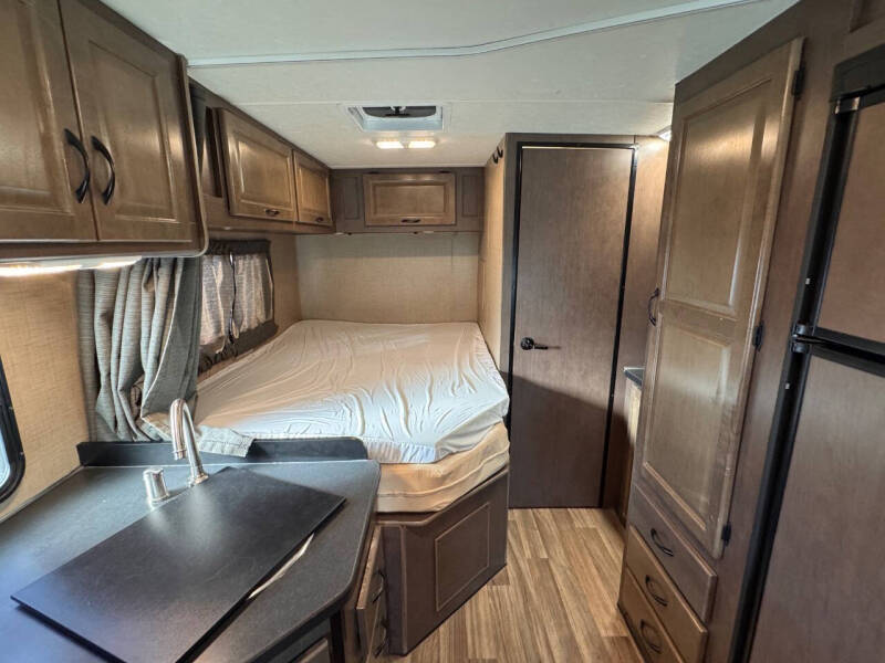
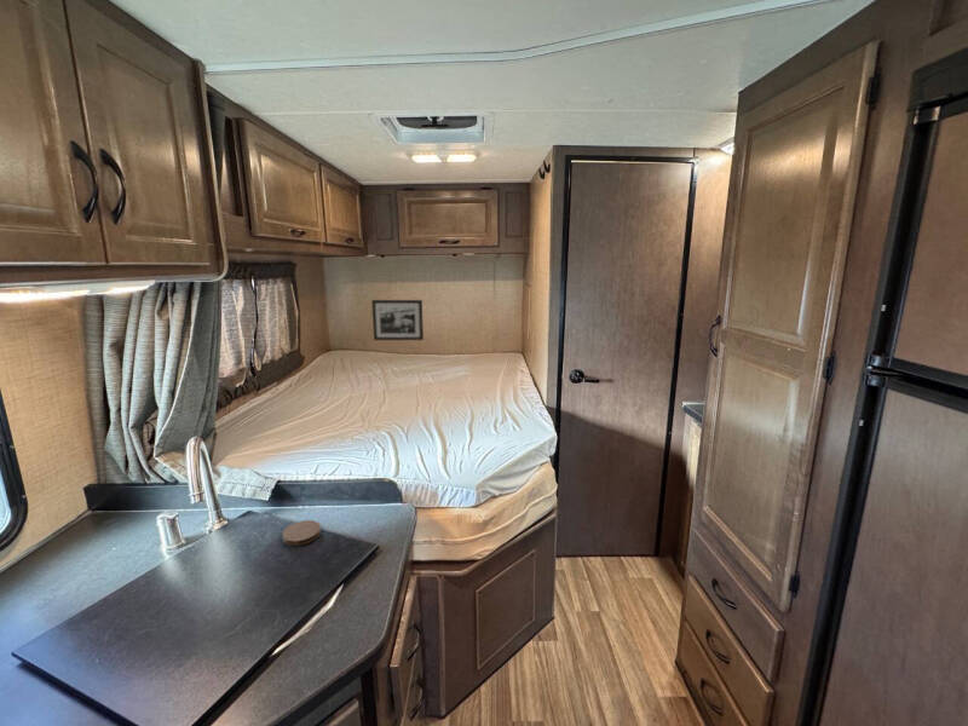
+ coaster [282,519,322,547]
+ picture frame [370,299,425,341]
